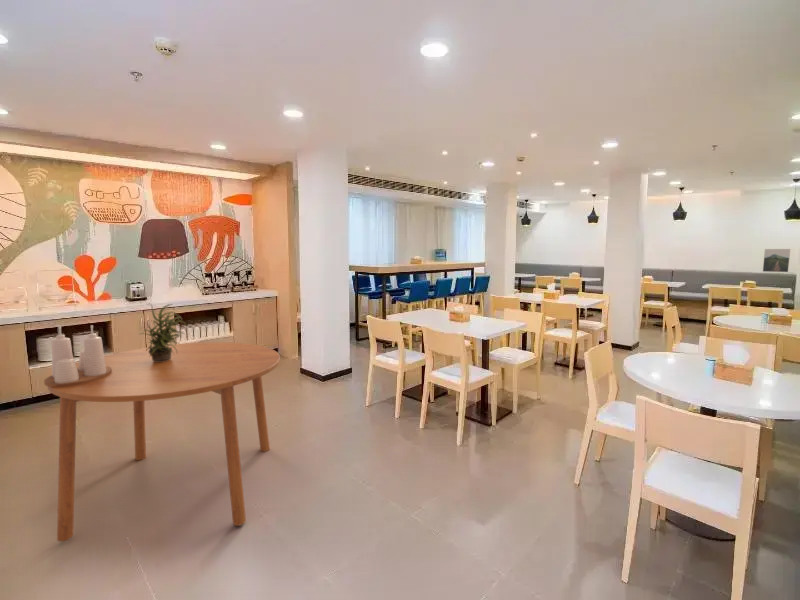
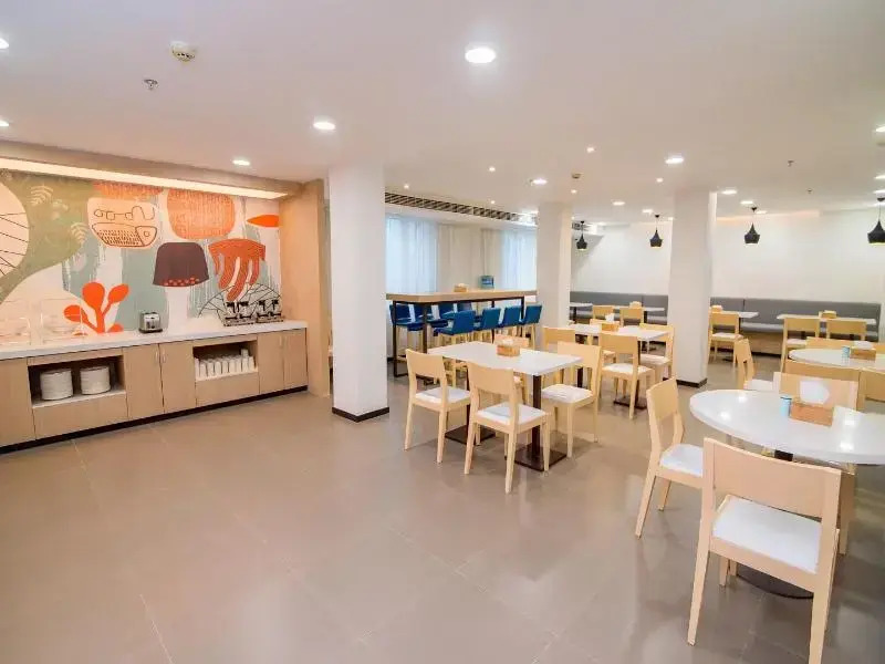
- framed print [762,248,791,273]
- condiment set [43,324,112,387]
- potted plant [139,302,188,362]
- dining table [46,341,281,542]
